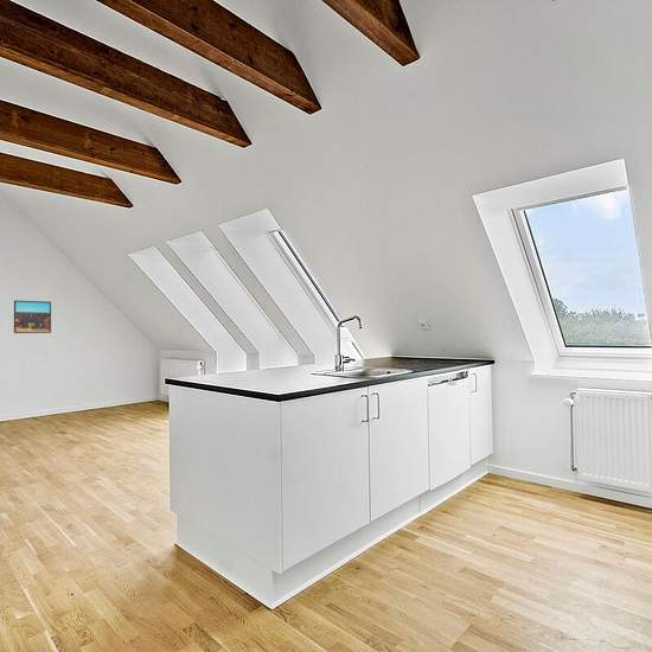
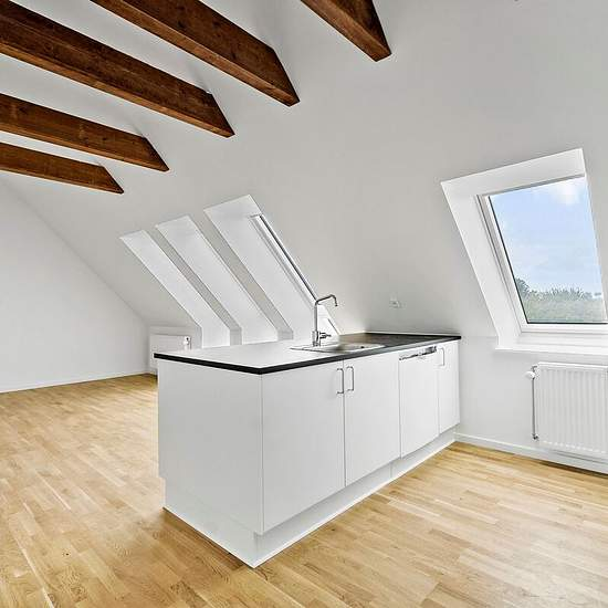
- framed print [13,299,52,334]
